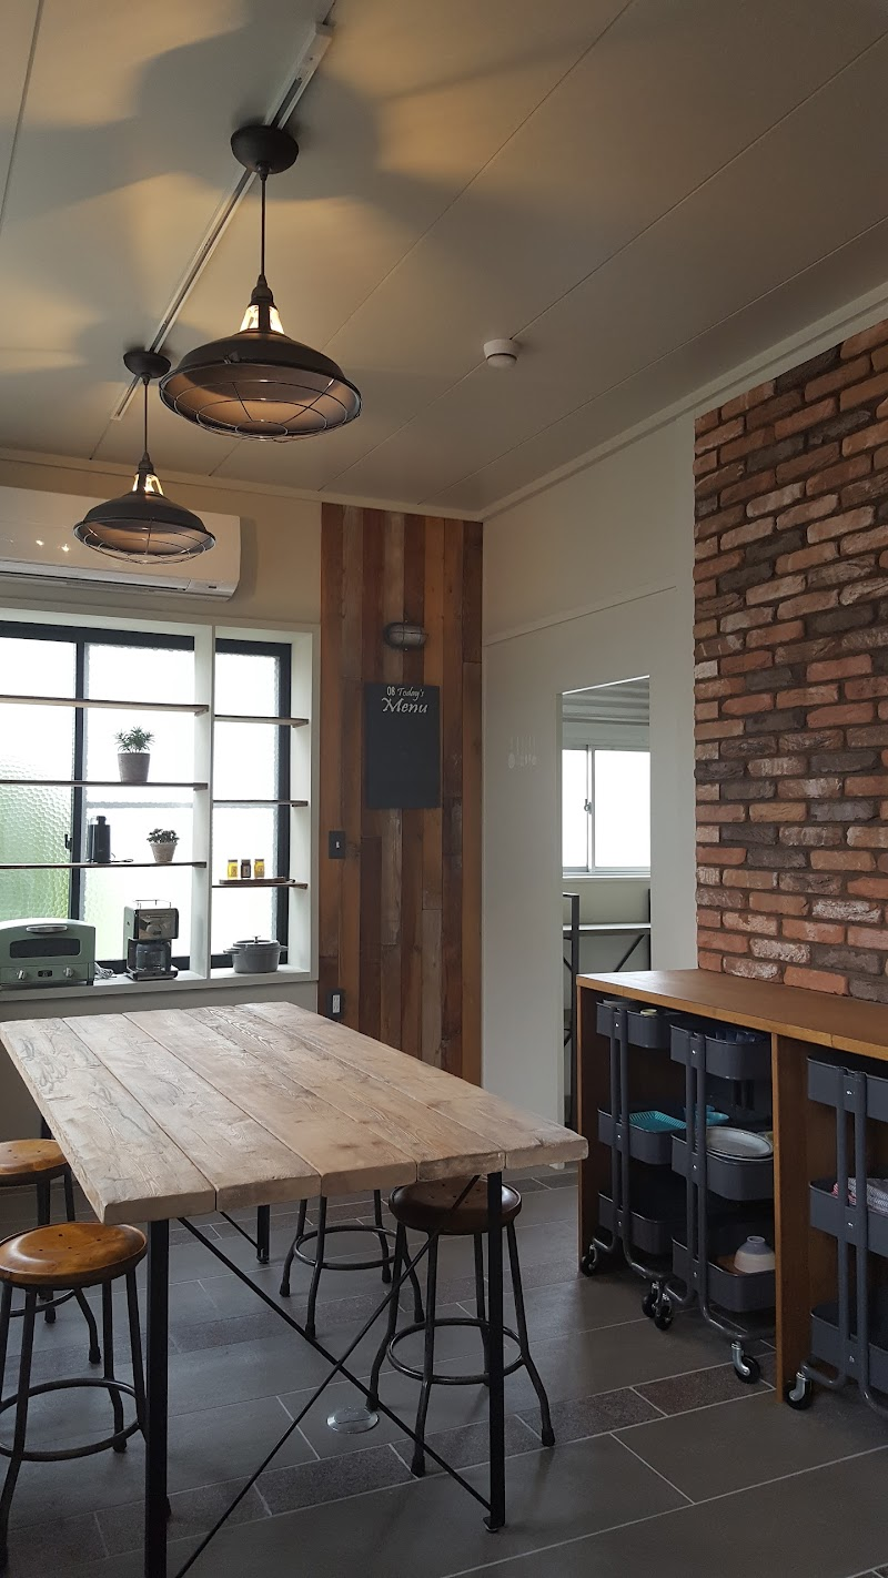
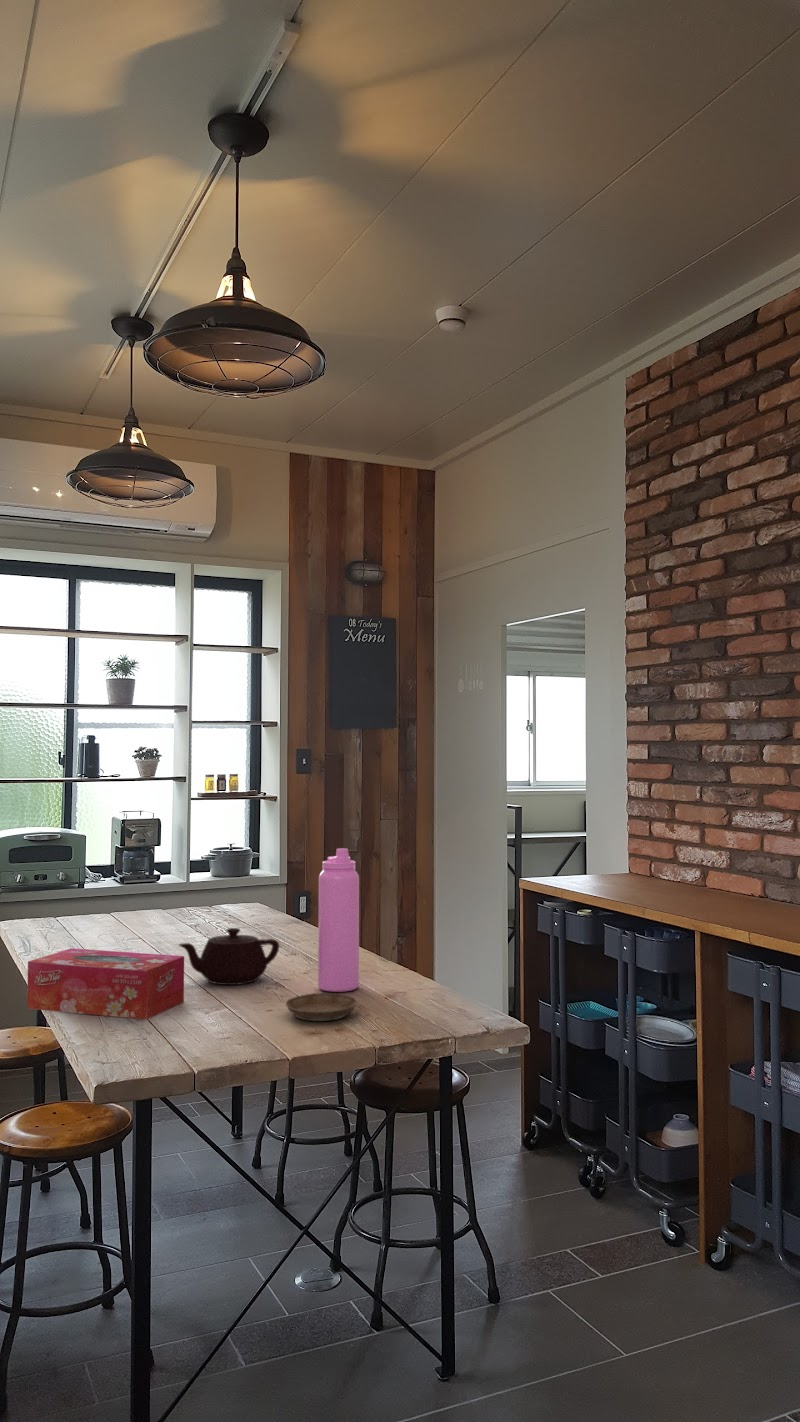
+ saucer [284,992,358,1022]
+ water bottle [317,847,360,993]
+ teapot [178,927,280,986]
+ tissue box [26,947,185,1021]
